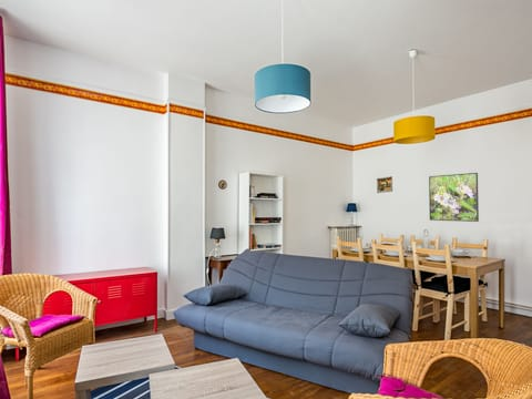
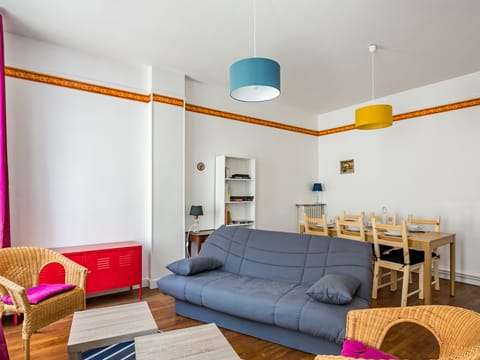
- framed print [428,172,480,223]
